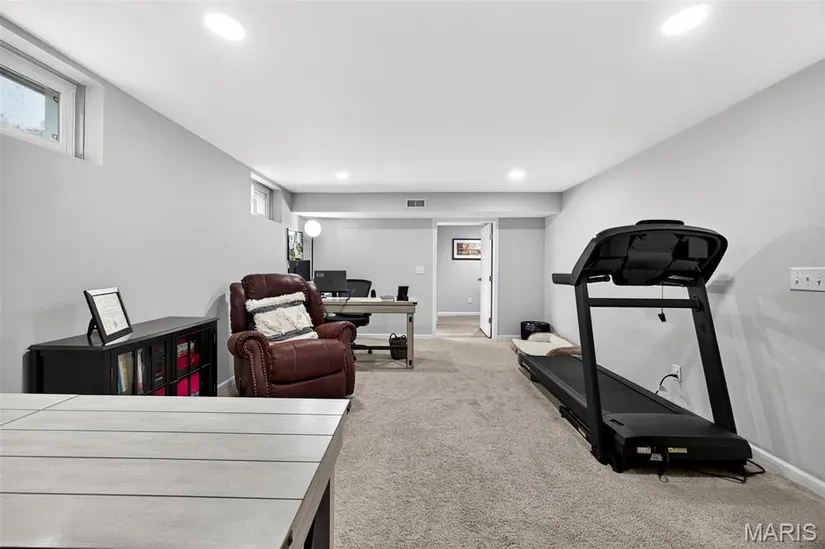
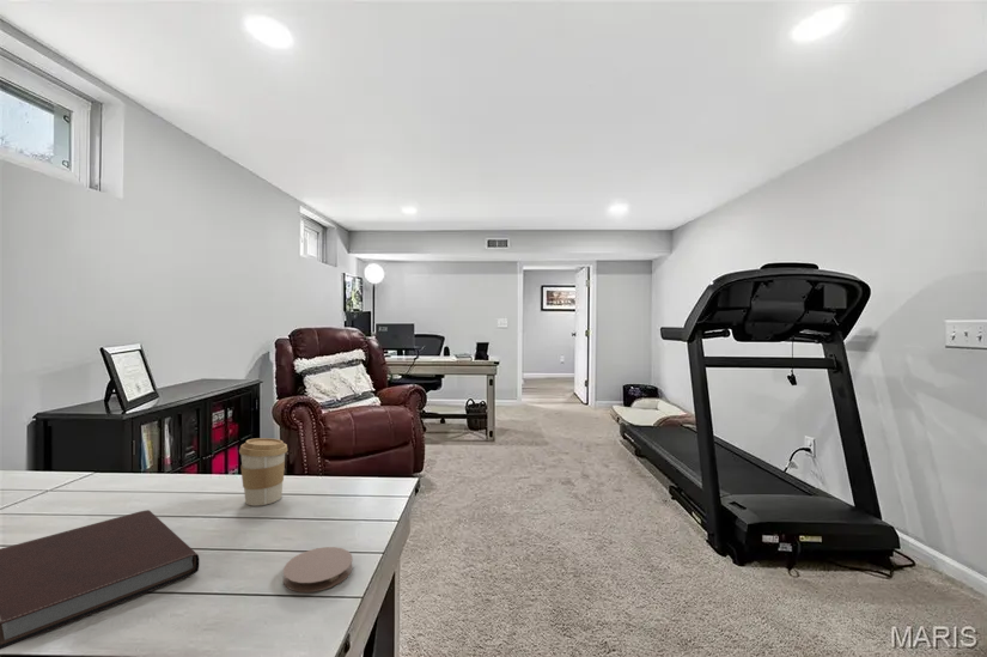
+ notebook [0,509,200,651]
+ coffee cup [238,437,288,507]
+ coaster [282,546,354,594]
